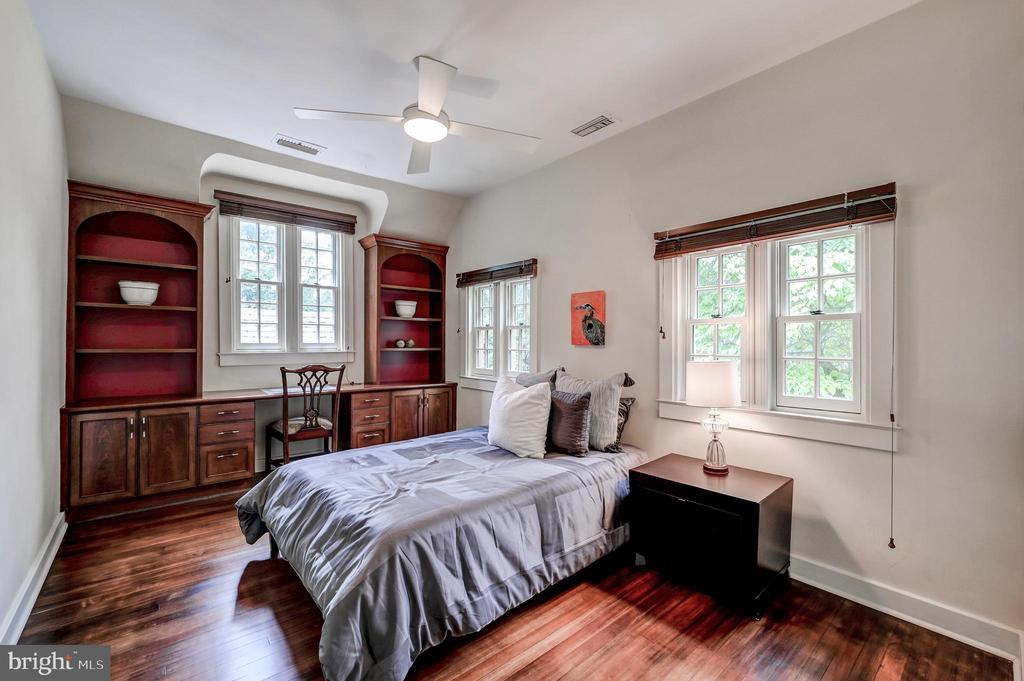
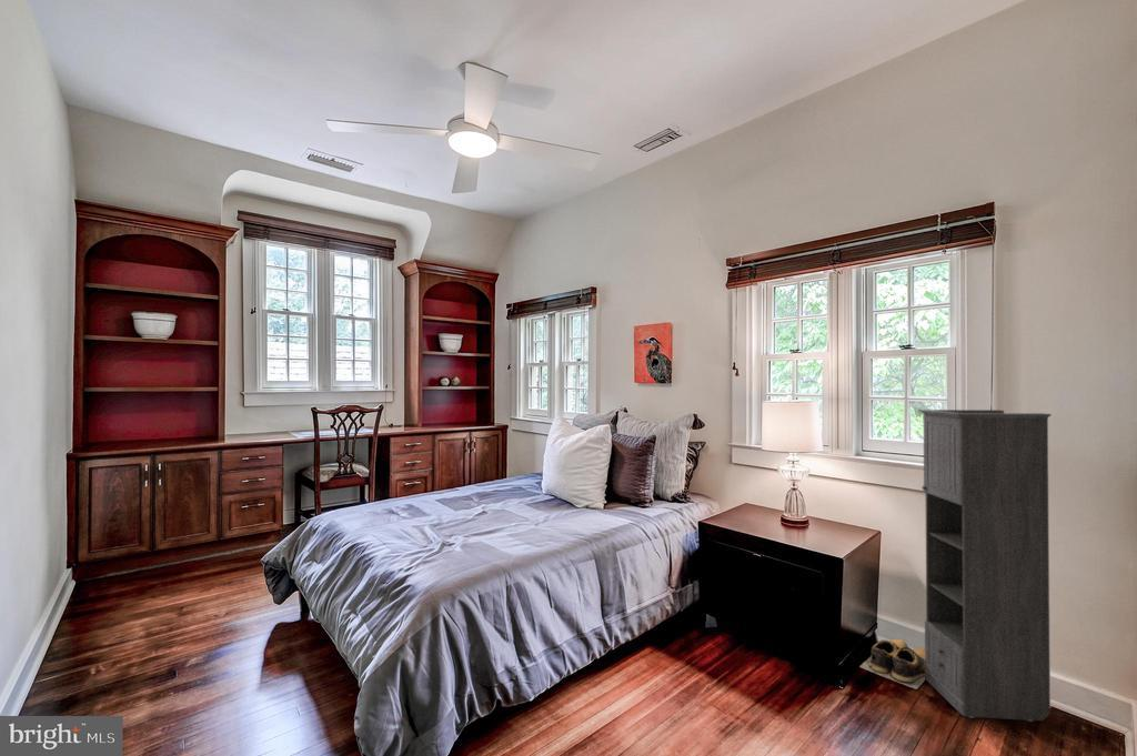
+ shoes [858,637,926,691]
+ storage cabinet [917,409,1053,722]
